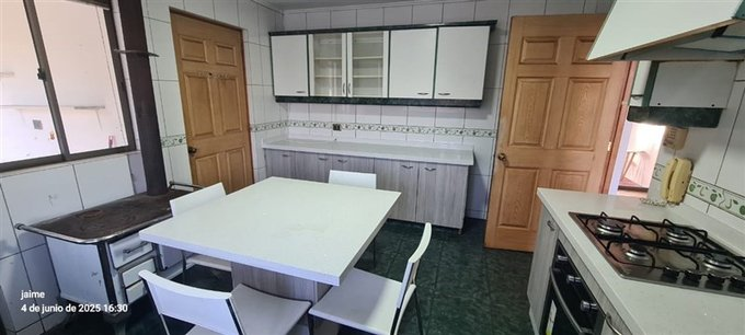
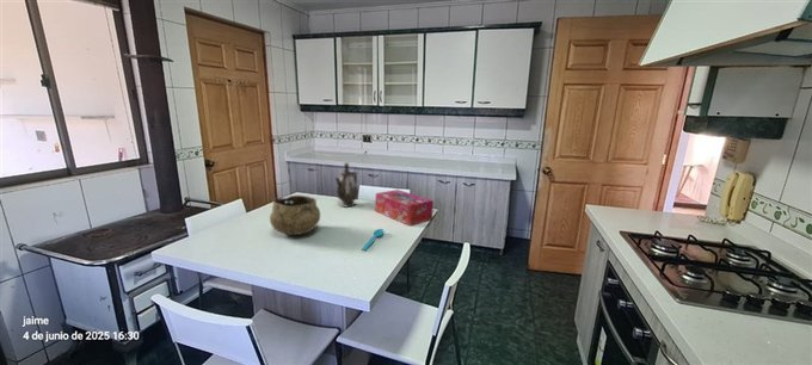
+ decorative bowl [269,194,321,236]
+ tissue box [375,188,435,227]
+ teapot [334,161,359,208]
+ spoon [361,228,386,252]
